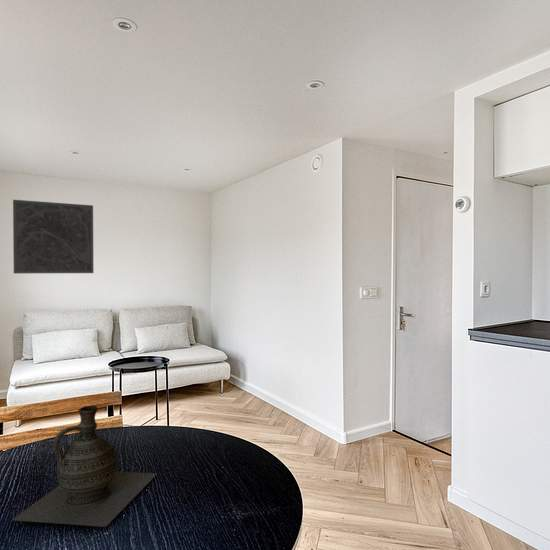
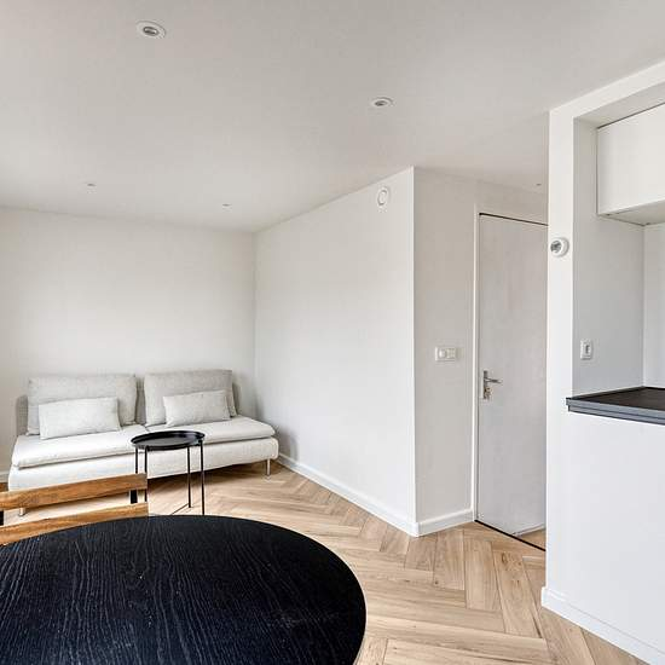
- ceramic jug [11,404,158,528]
- wall art [12,199,95,275]
